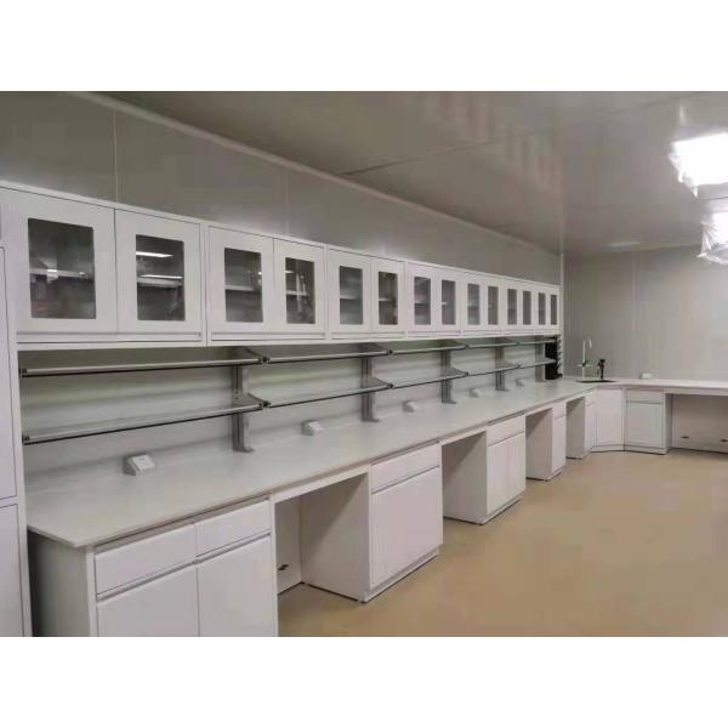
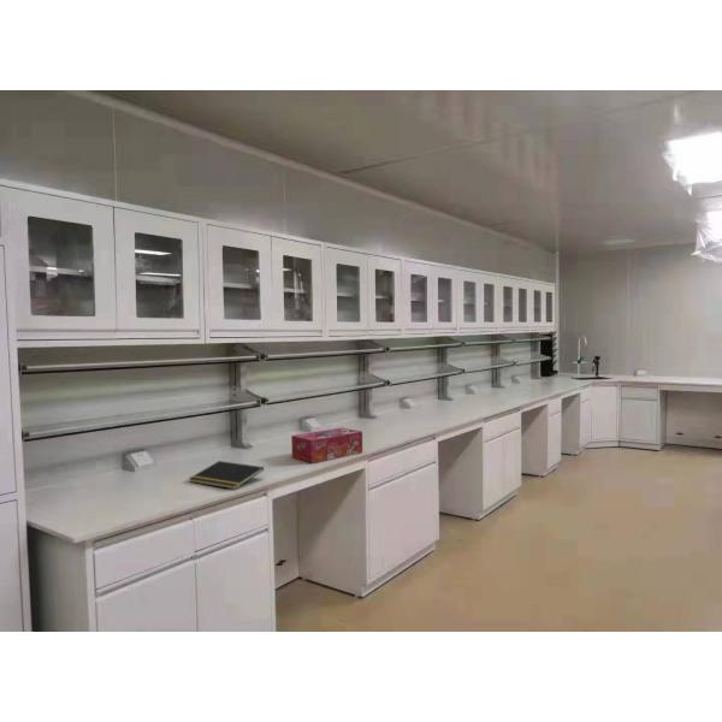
+ tissue box [290,426,363,464]
+ notepad [188,460,265,491]
